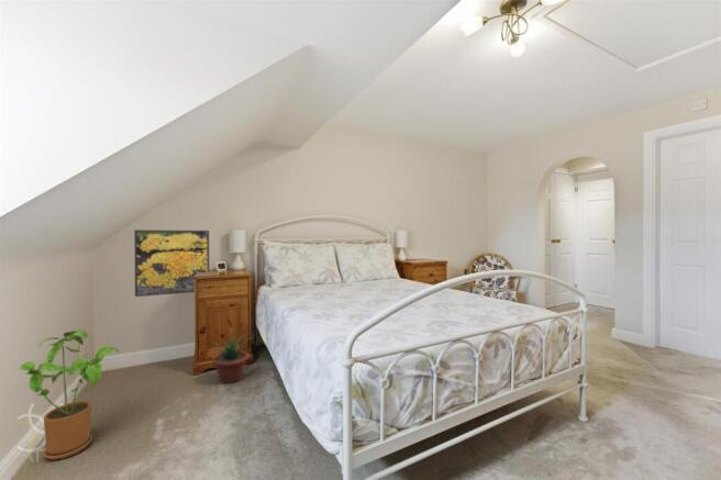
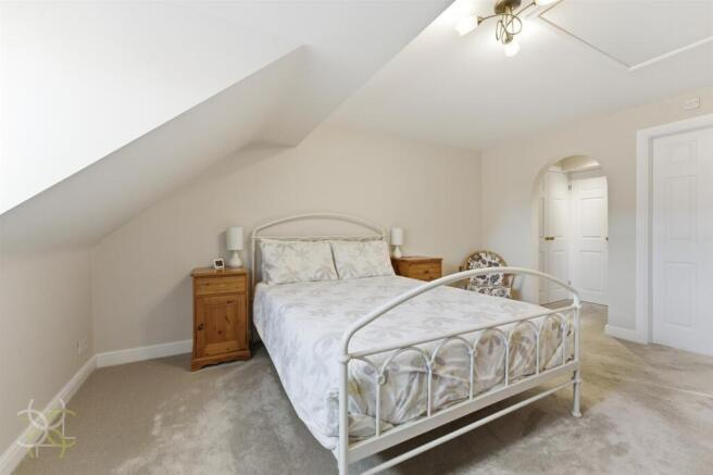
- potted plant [203,334,252,384]
- house plant [18,328,120,461]
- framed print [133,228,210,298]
